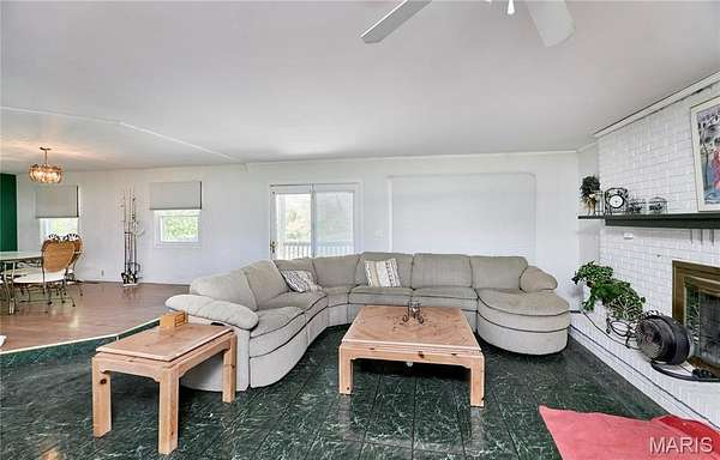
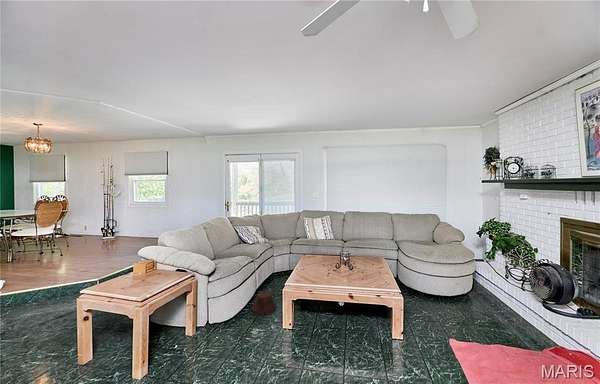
+ woven basket [250,291,278,315]
